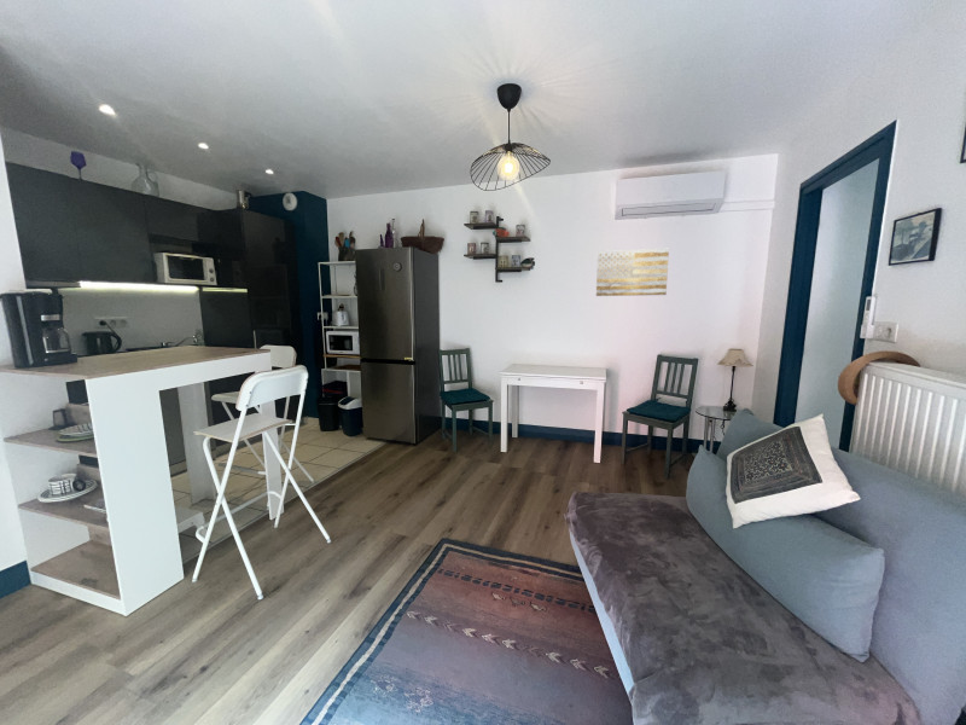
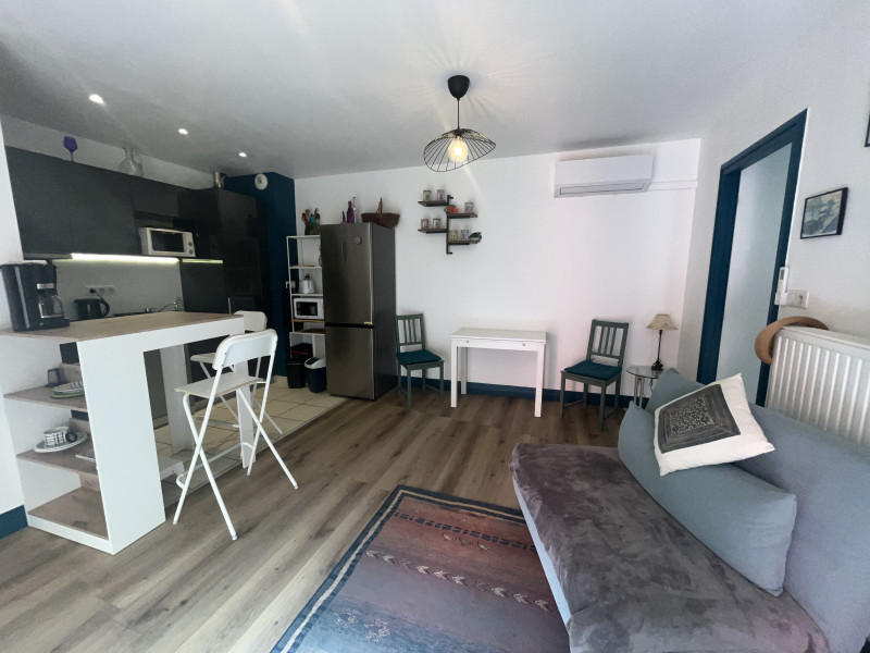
- wall art [595,248,670,297]
